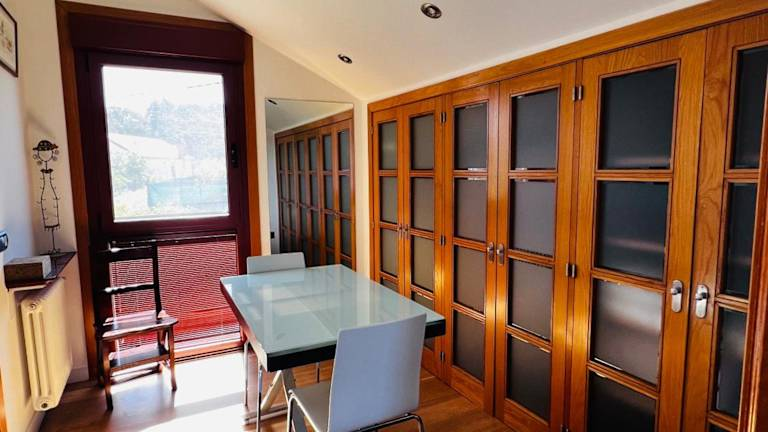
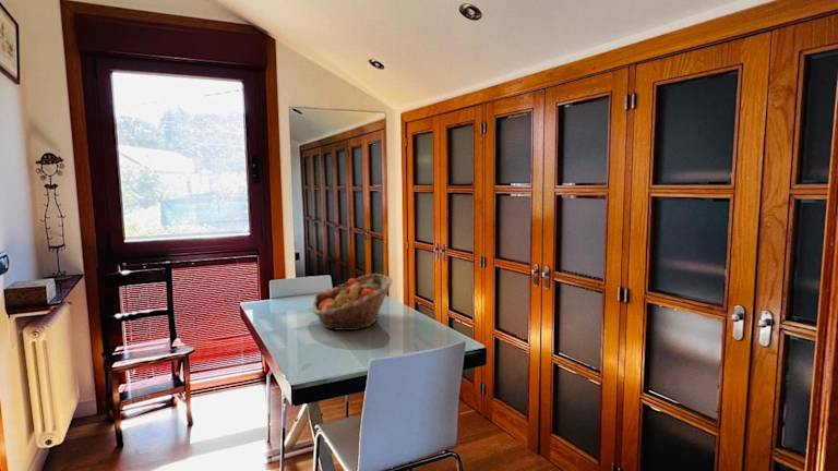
+ fruit basket [311,273,394,331]
